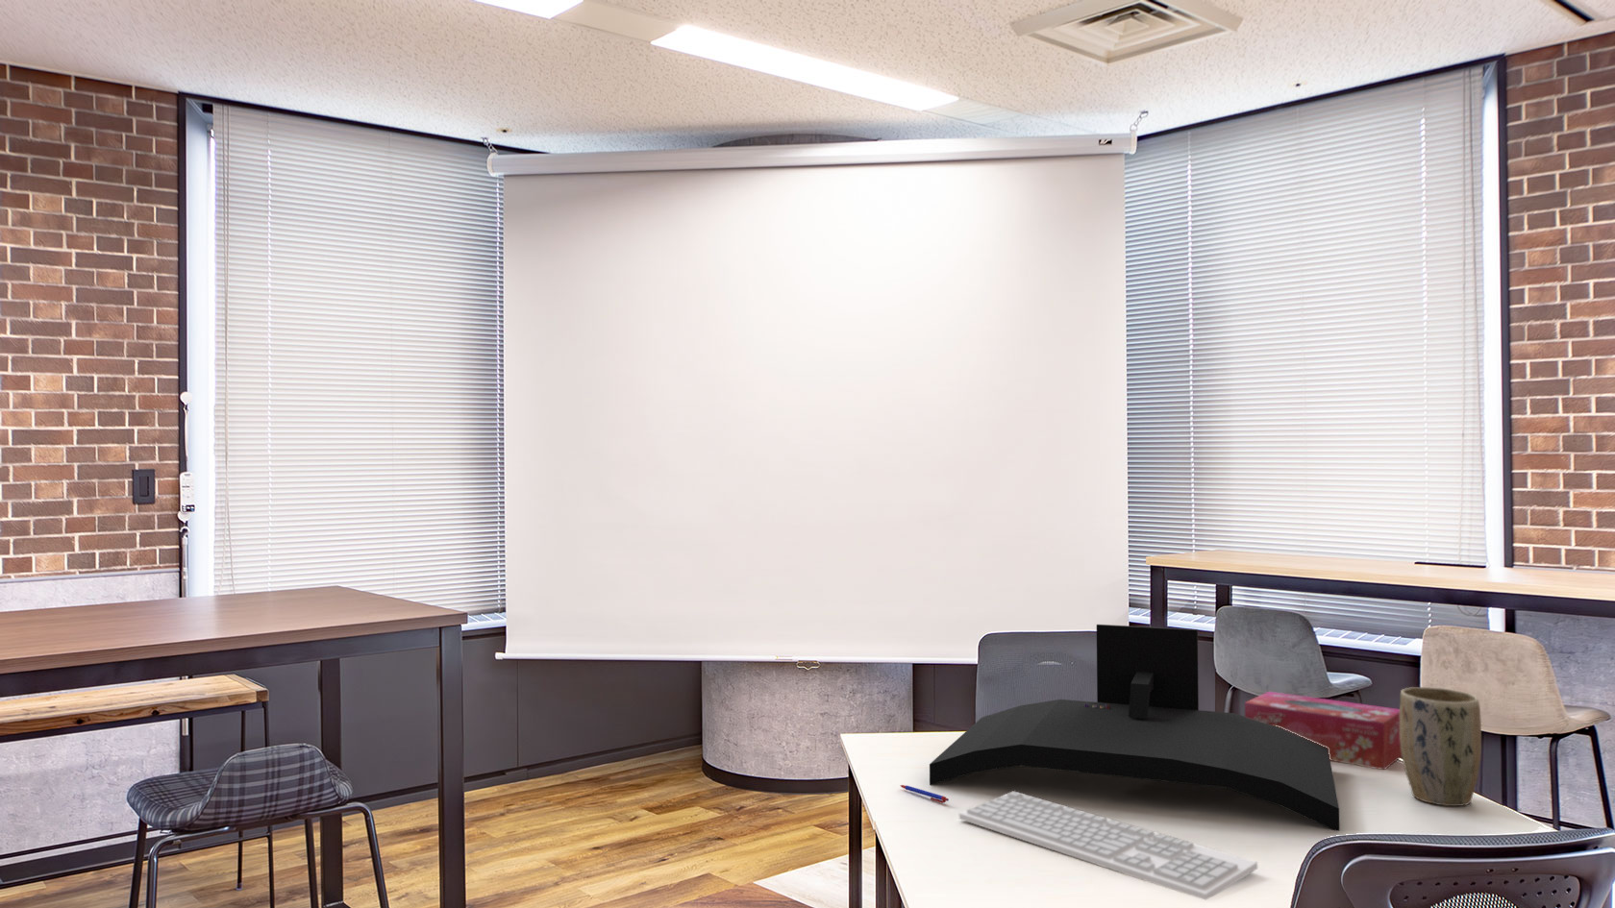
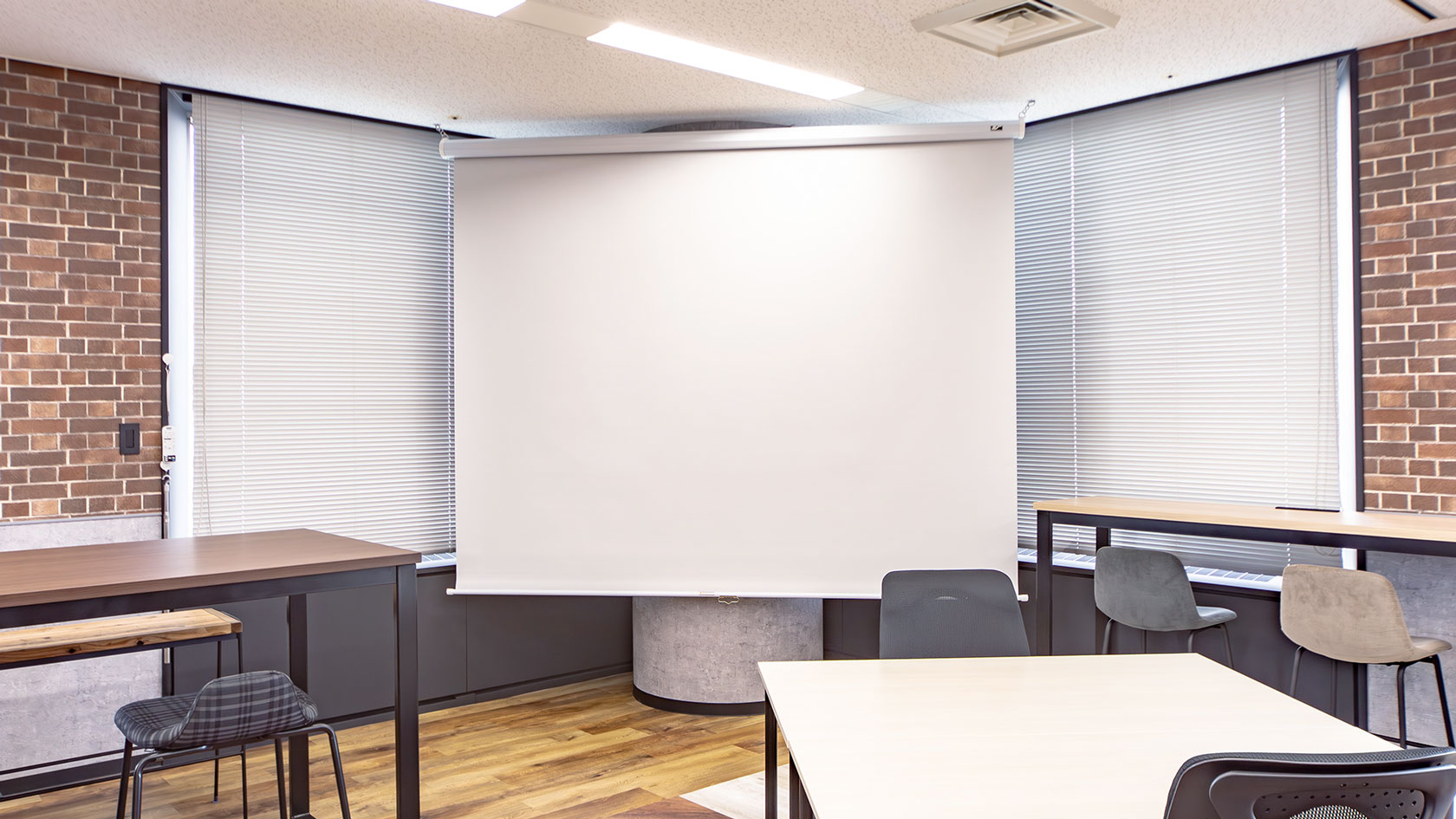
- pen [898,784,949,804]
- plant pot [1399,686,1482,807]
- keyboard [958,789,1258,900]
- computer monitor [928,623,1340,833]
- tissue box [1243,691,1402,771]
